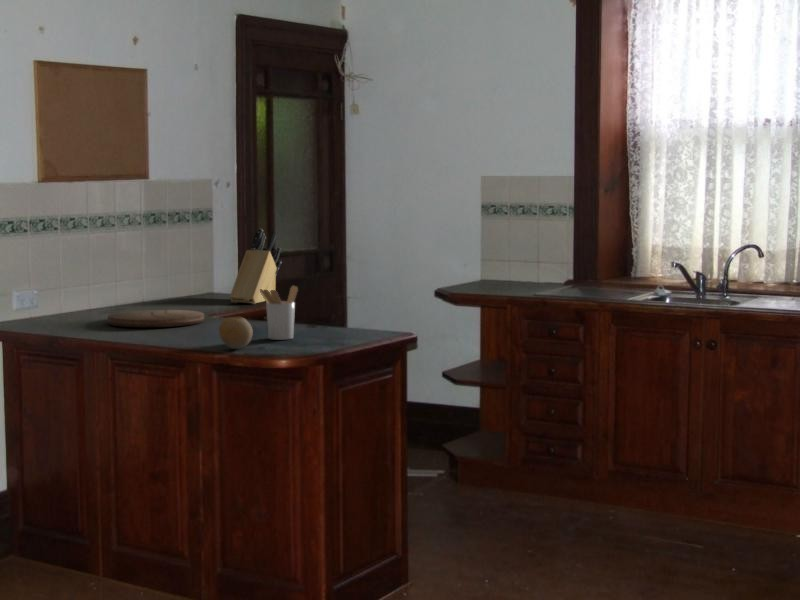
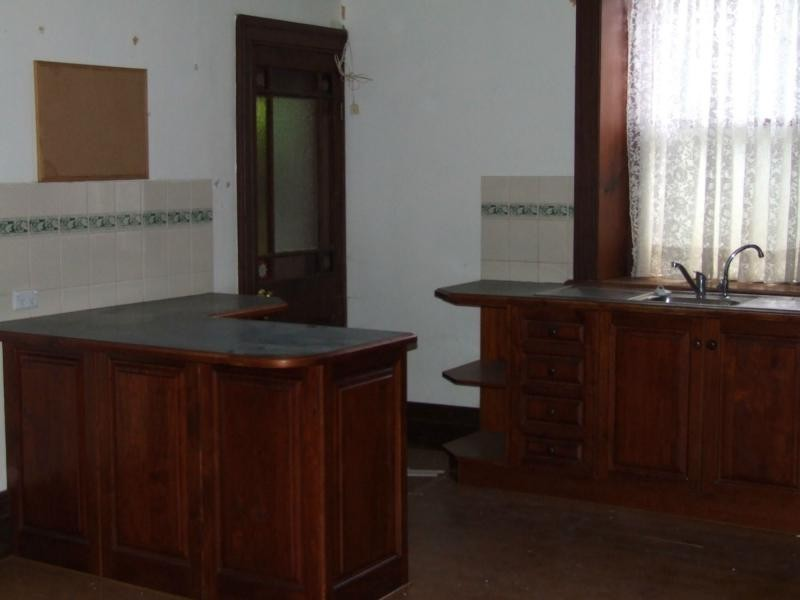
- fruit [218,316,254,350]
- cutting board [107,309,205,328]
- knife block [229,228,283,305]
- utensil holder [260,284,299,341]
